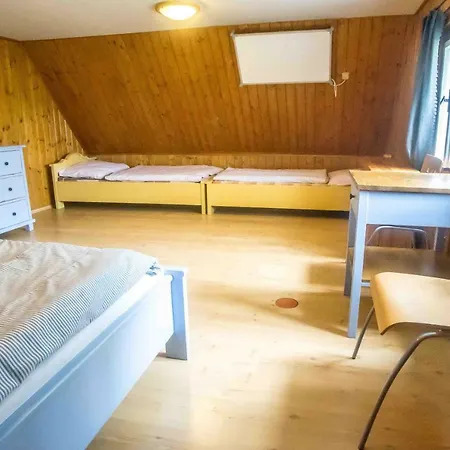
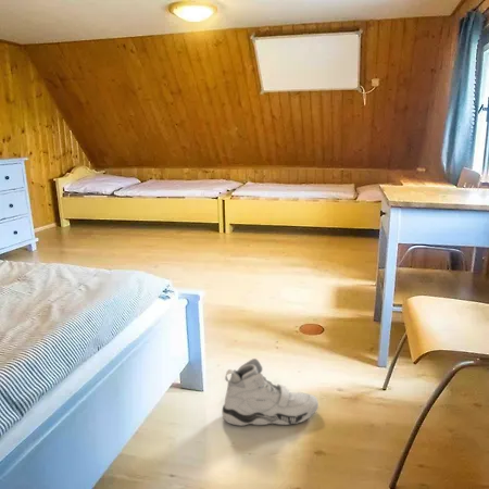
+ sneaker [221,358,319,427]
